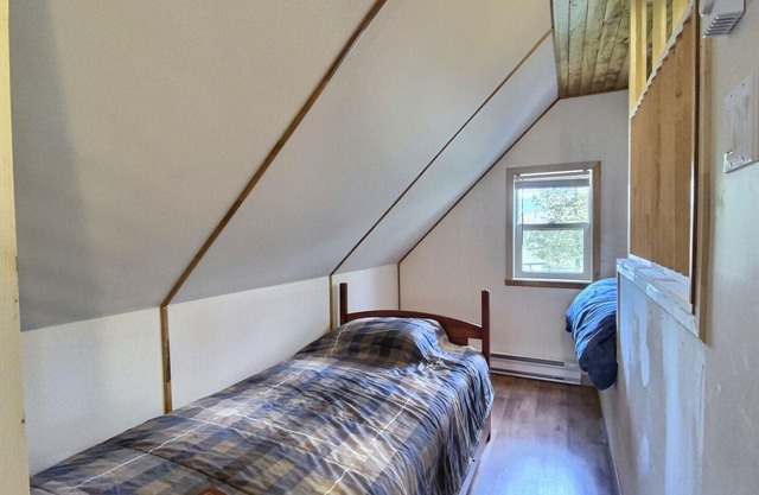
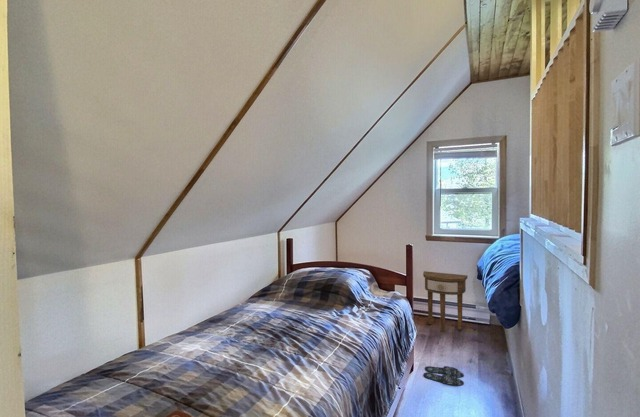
+ side table [422,270,469,333]
+ slippers [422,365,465,387]
